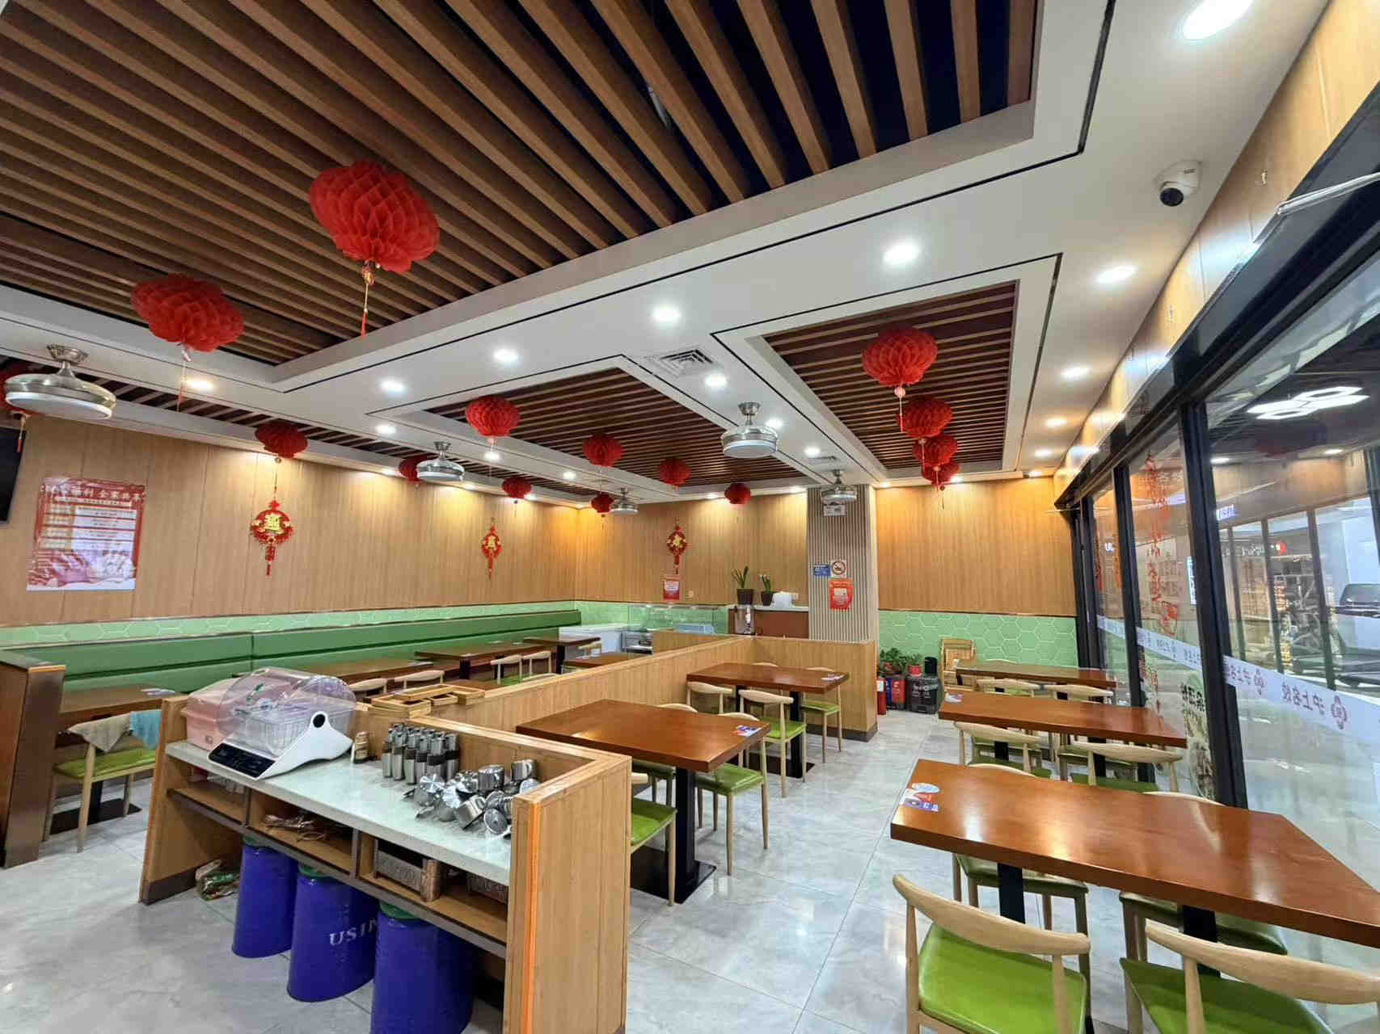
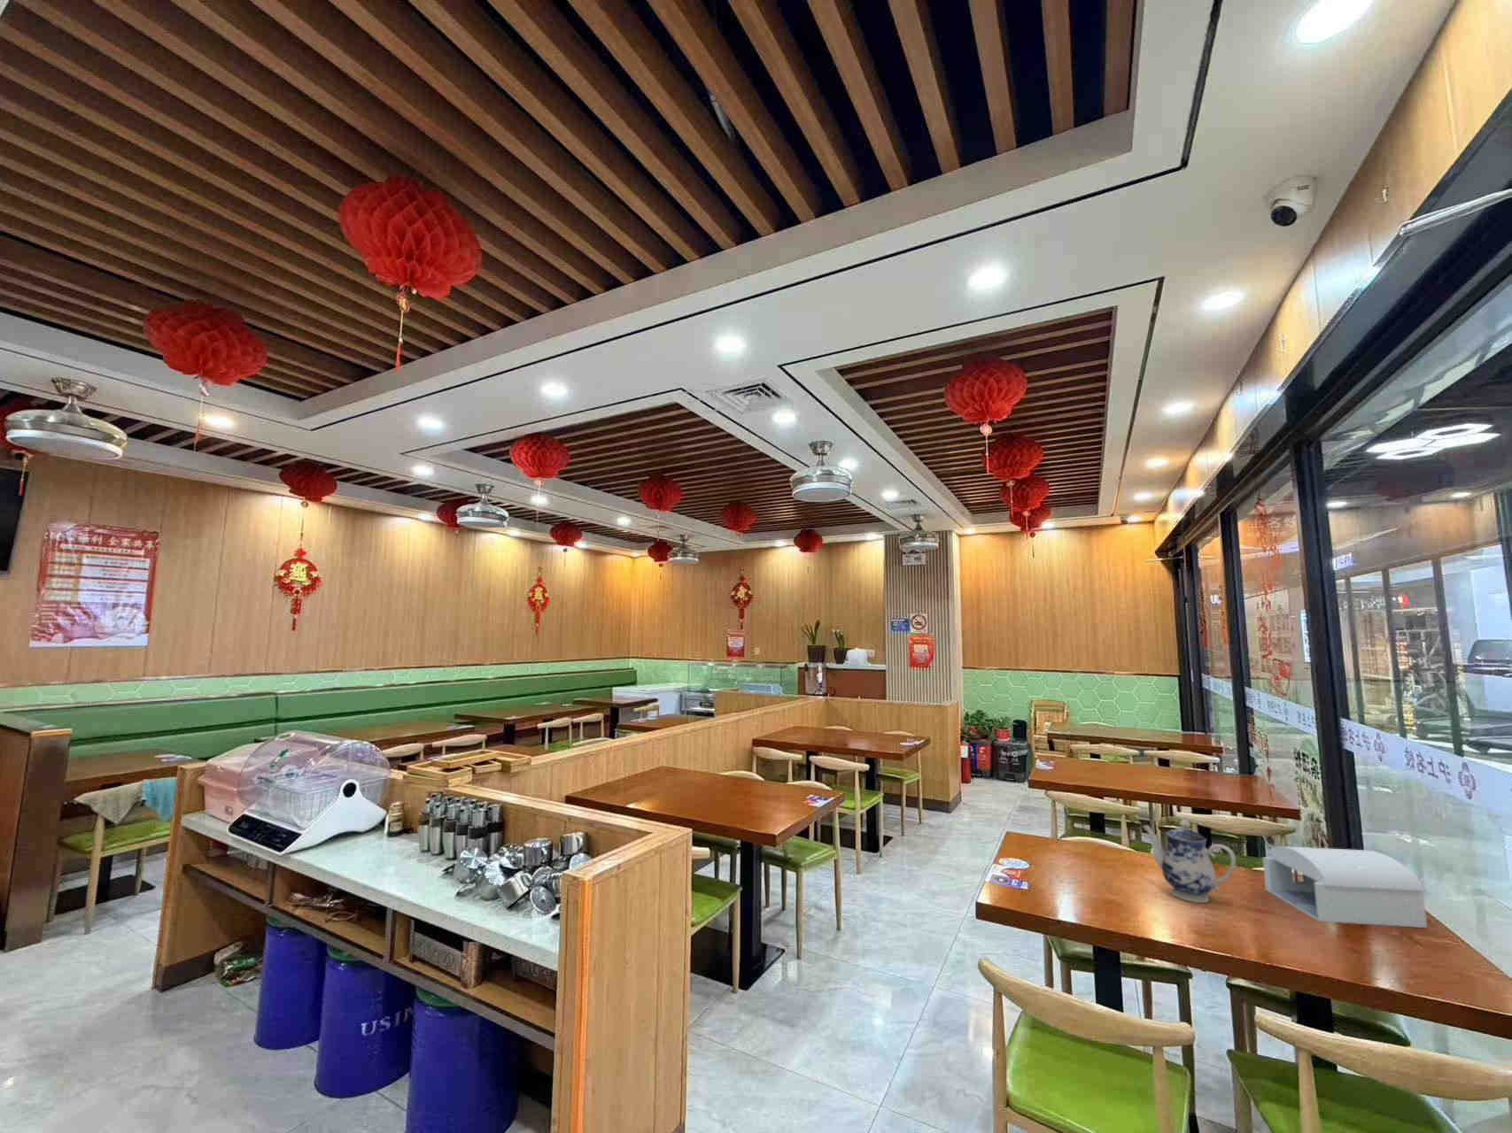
+ teapot [1142,819,1237,903]
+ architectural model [1262,845,1427,928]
